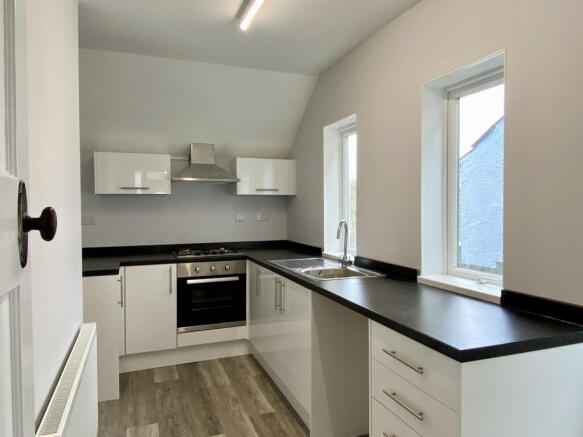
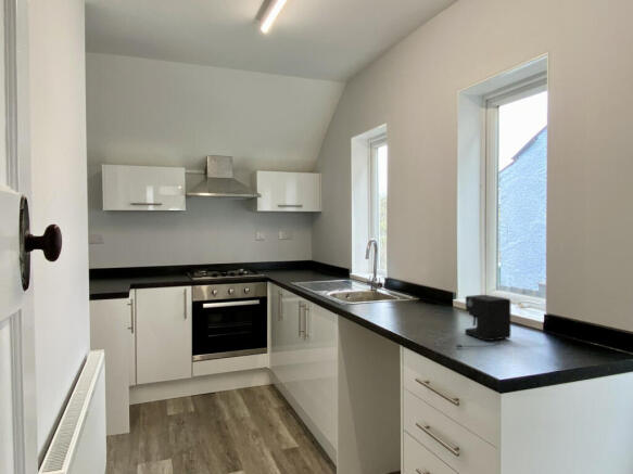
+ coffee maker [456,294,511,348]
